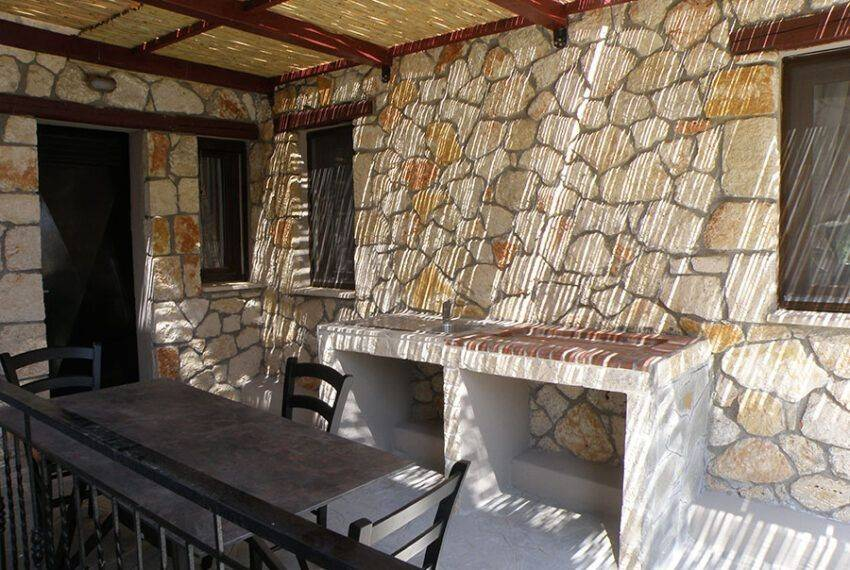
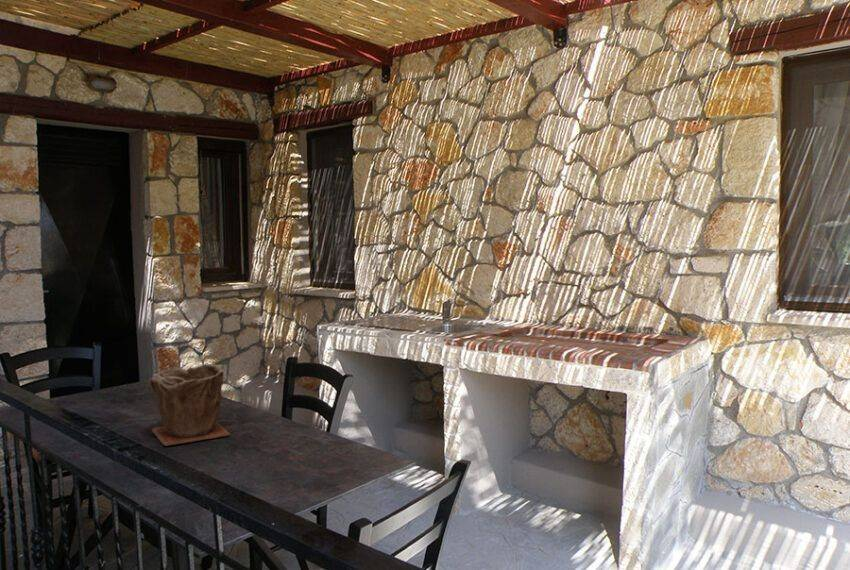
+ plant pot [147,363,231,447]
